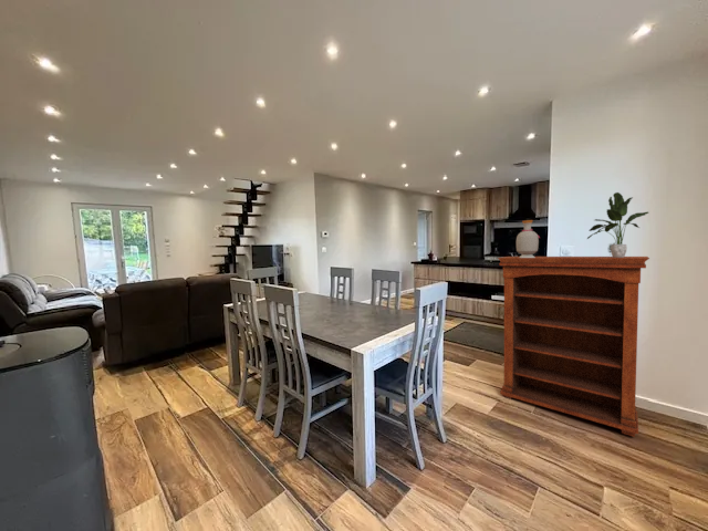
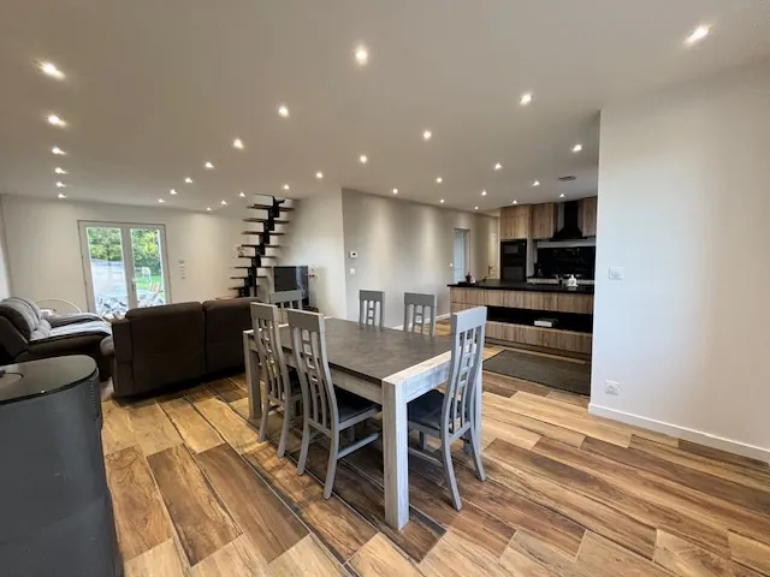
- bottle [516,219,541,258]
- potted plant [586,191,649,258]
- bookshelf [497,256,650,438]
